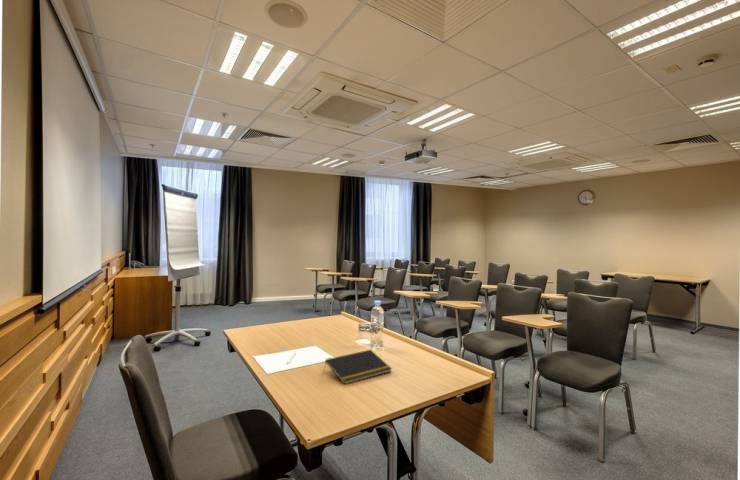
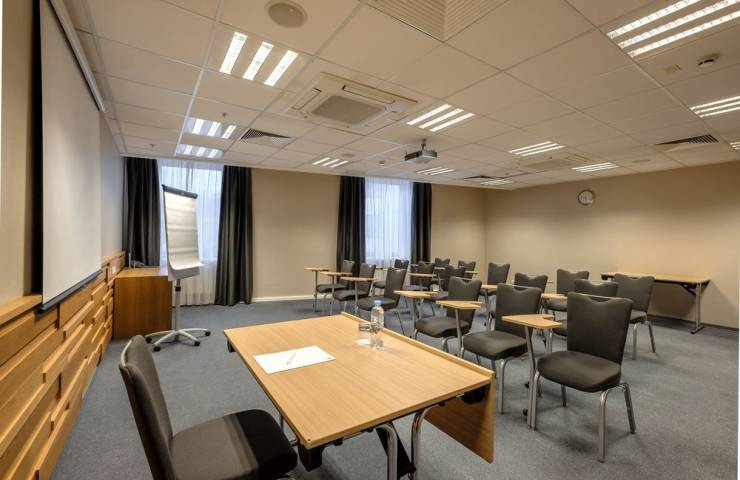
- notepad [323,349,393,385]
